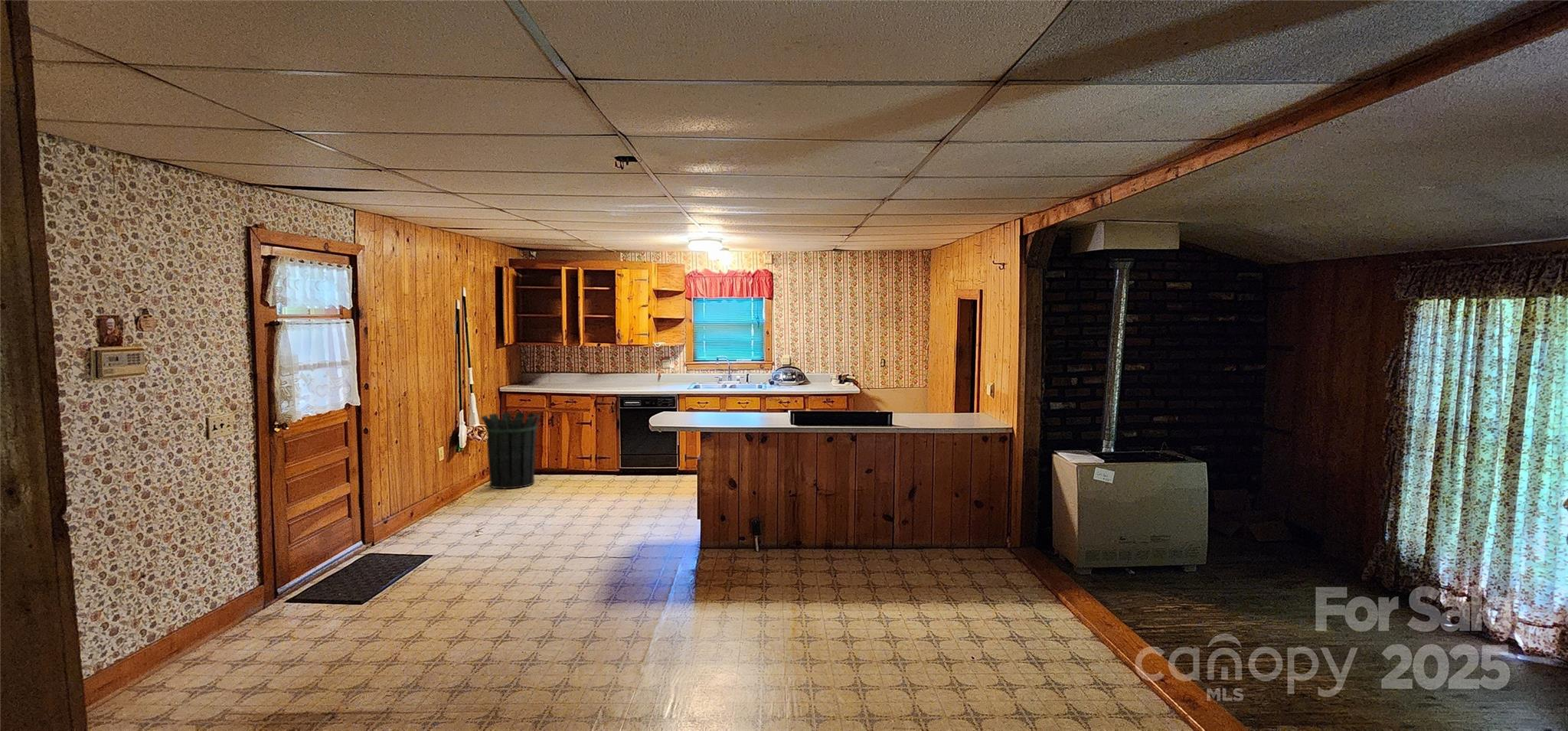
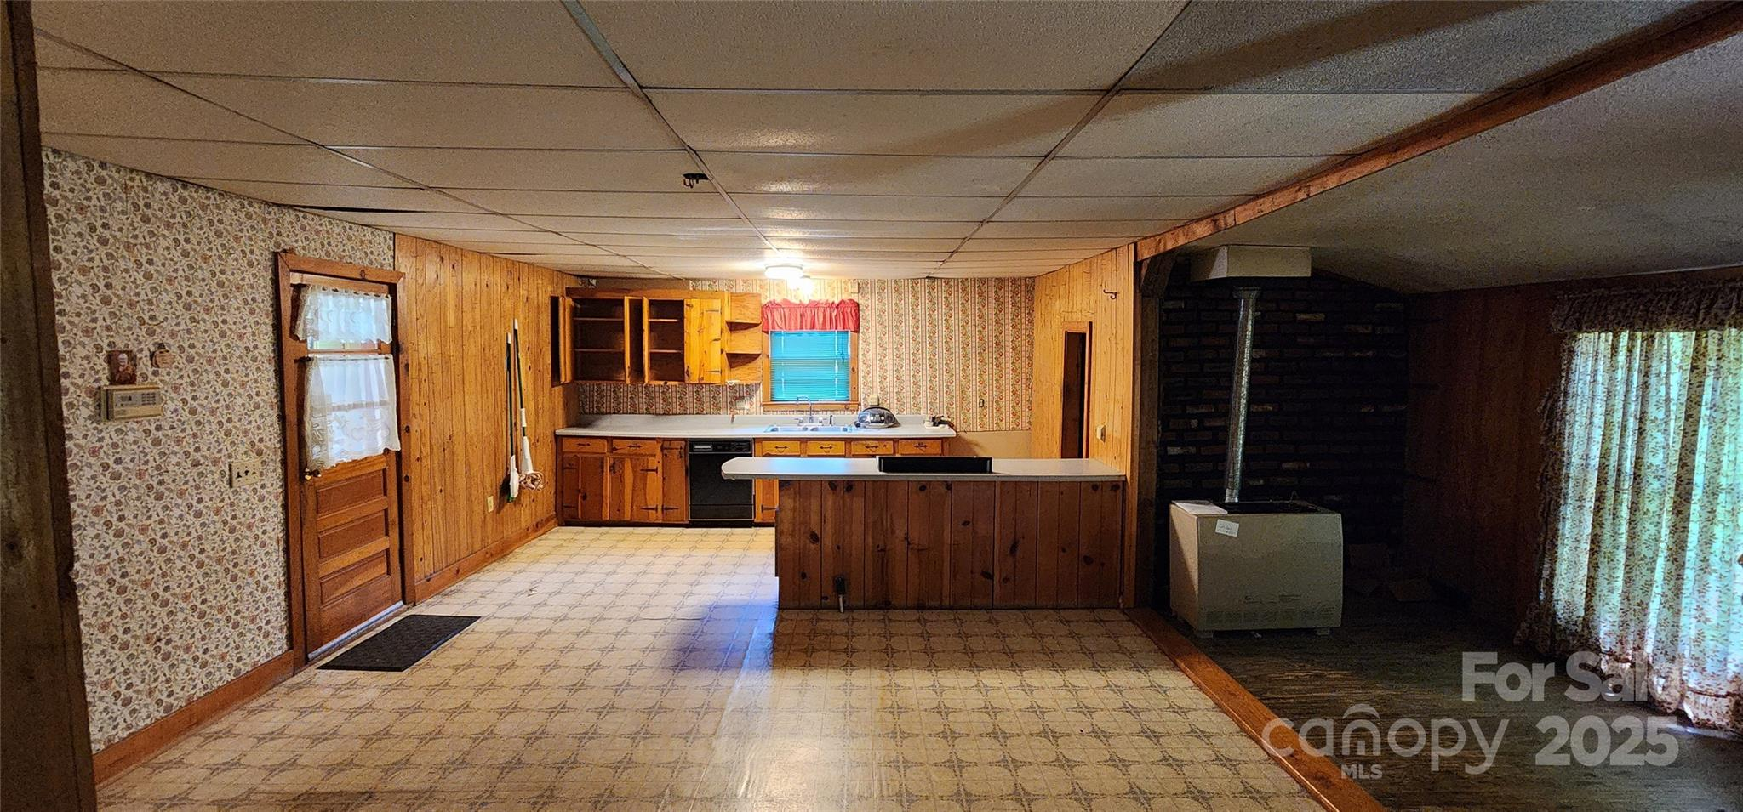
- waste bin [480,412,541,490]
